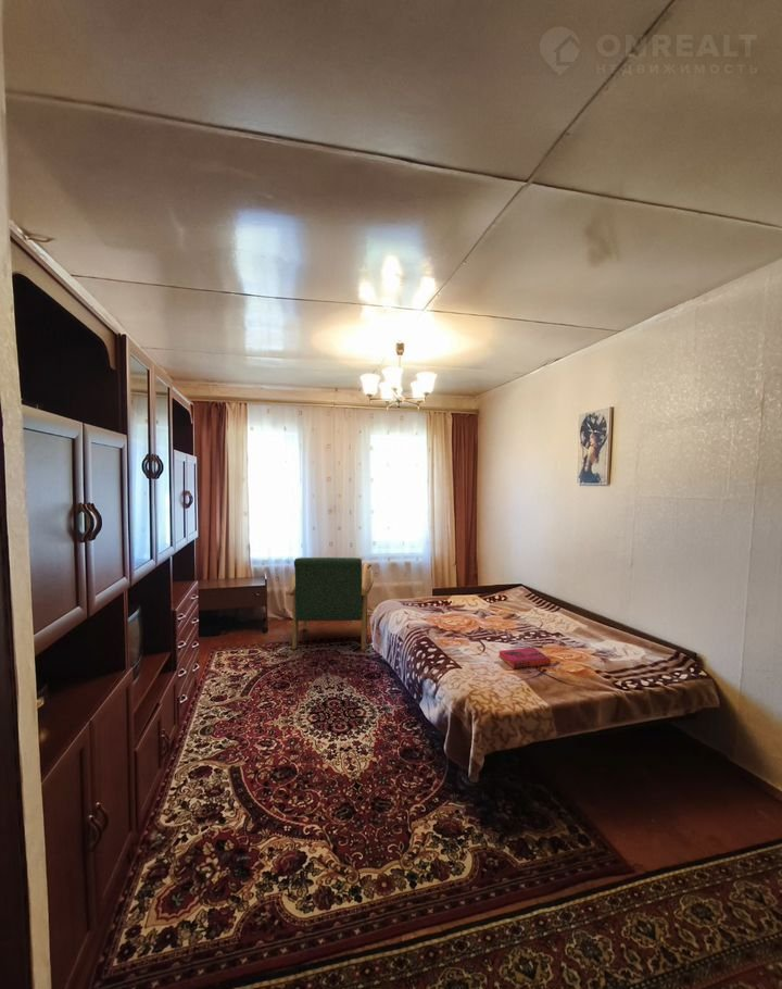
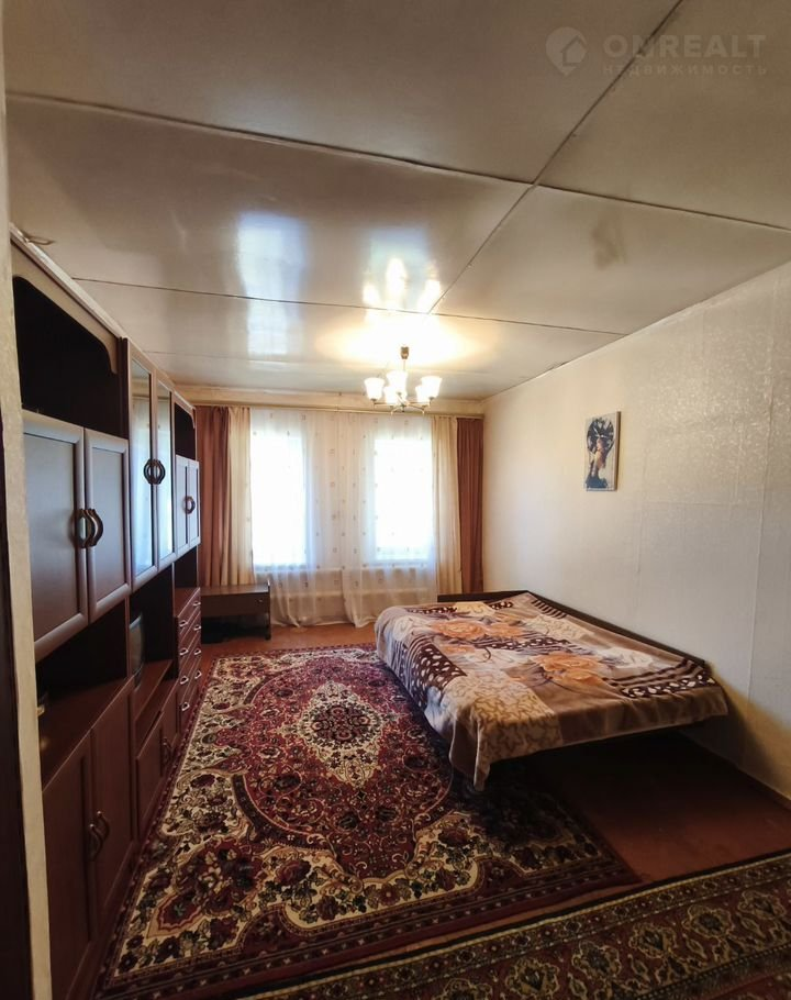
- hardback book [497,647,552,669]
- armchair [288,556,375,651]
